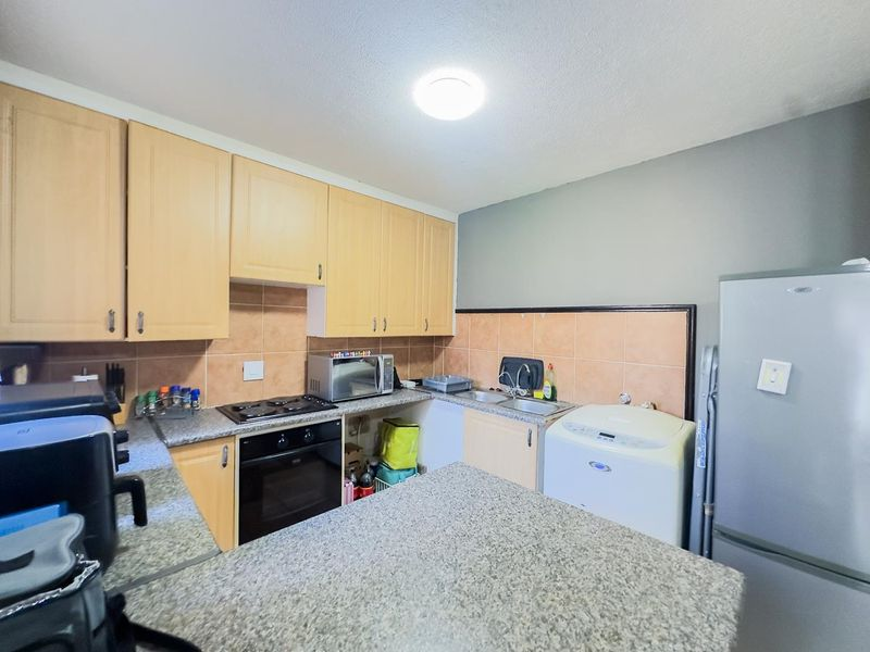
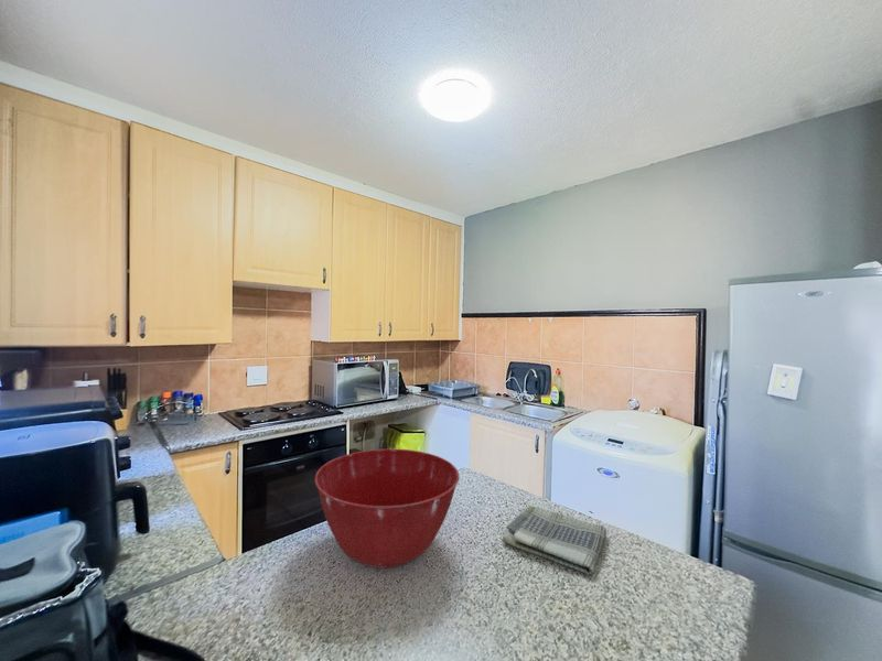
+ dish towel [502,505,607,576]
+ mixing bowl [314,448,460,568]
